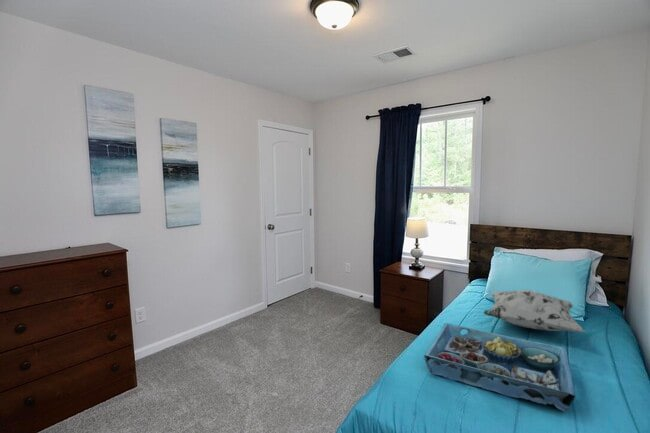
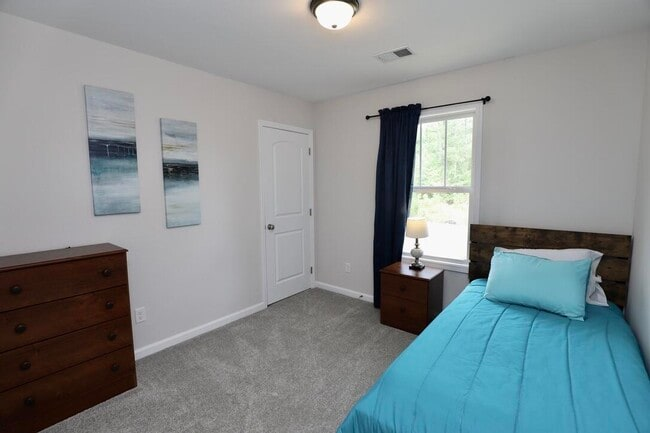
- serving tray [423,322,576,413]
- decorative pillow [483,289,586,334]
